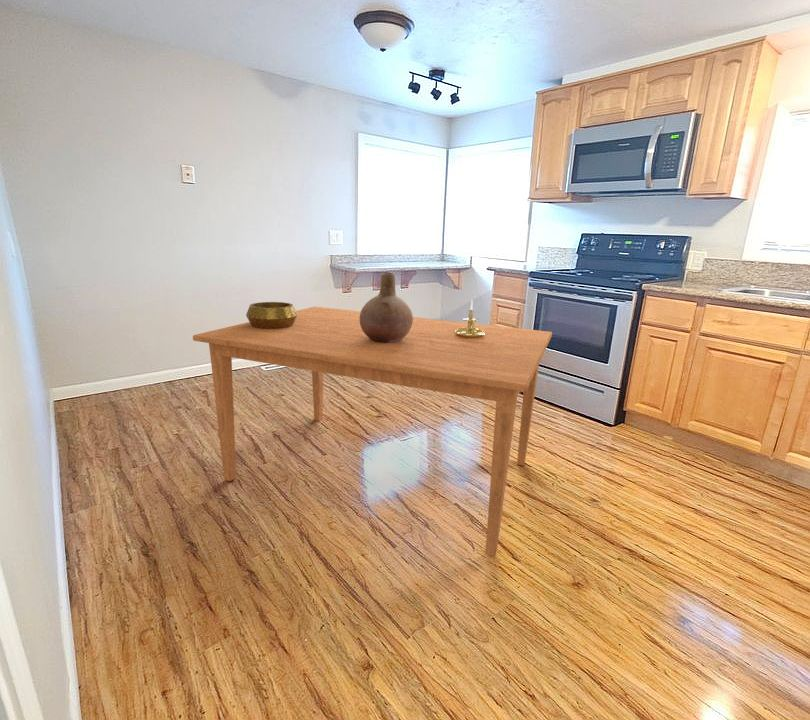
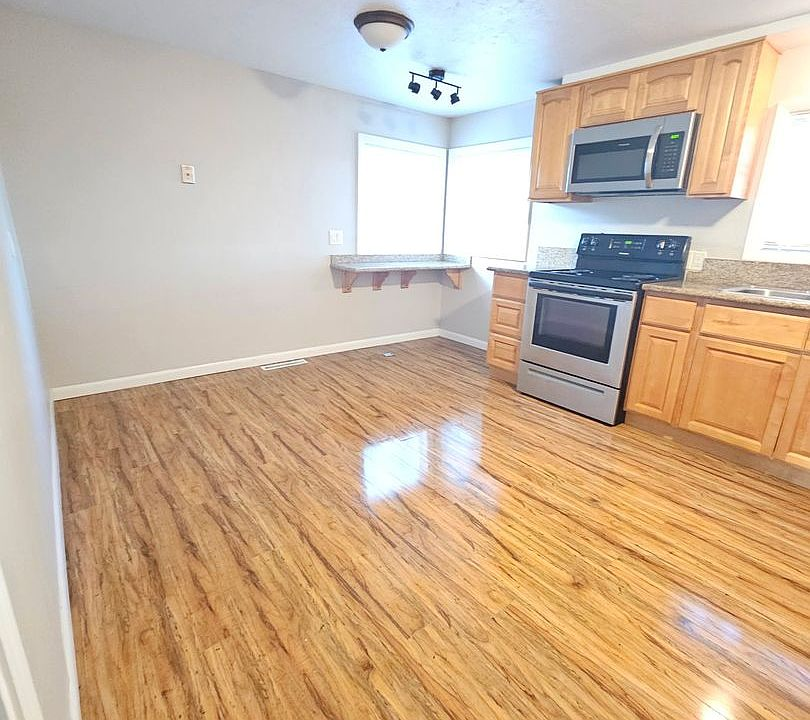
- dining table [192,306,553,558]
- candle holder [455,301,484,338]
- decorative bowl [245,301,297,329]
- vase [360,272,414,343]
